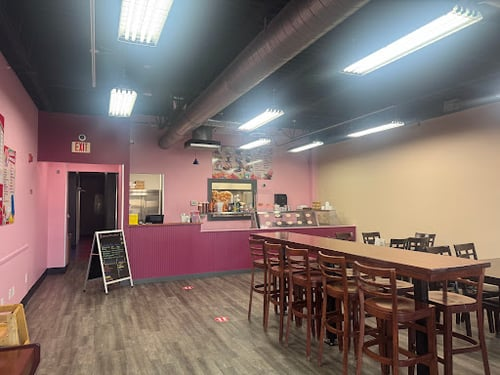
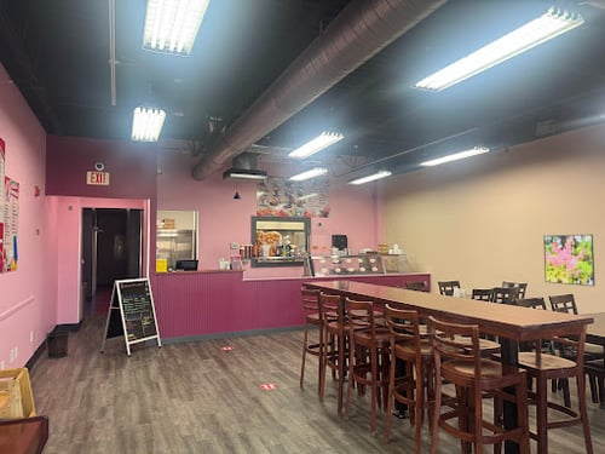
+ waste bin [45,329,71,360]
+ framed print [542,234,597,287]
